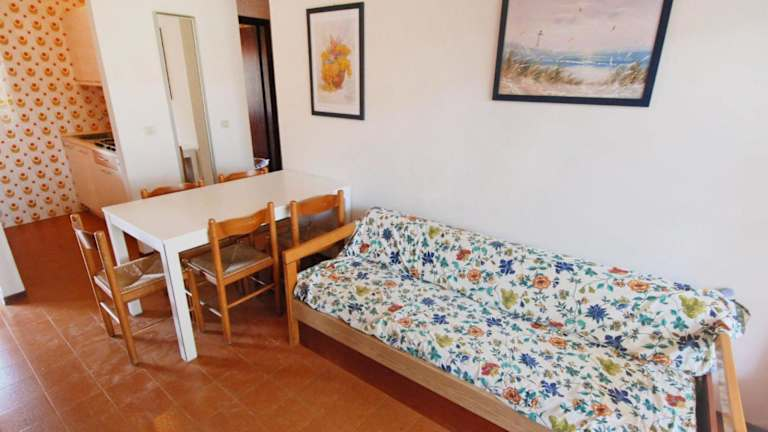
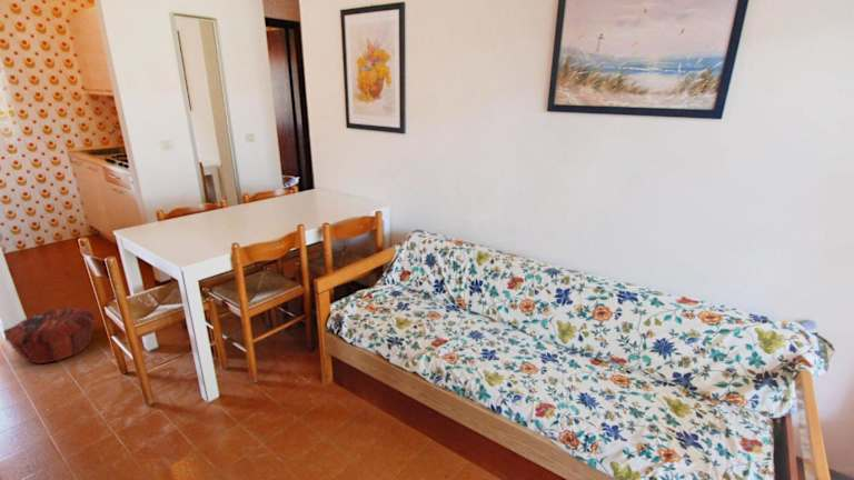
+ woven basket [4,307,96,364]
